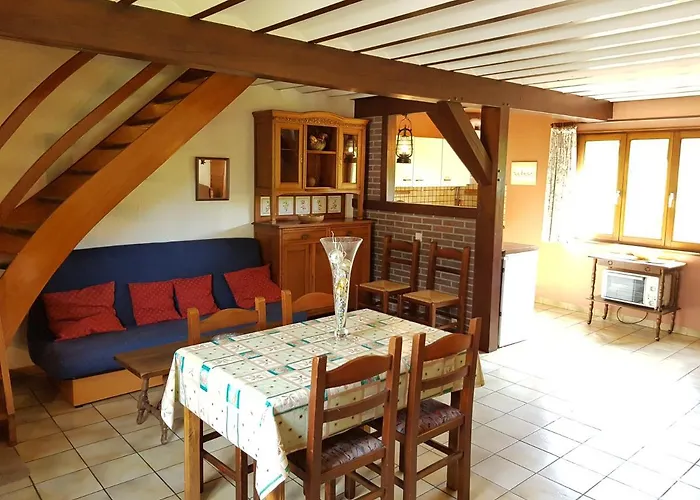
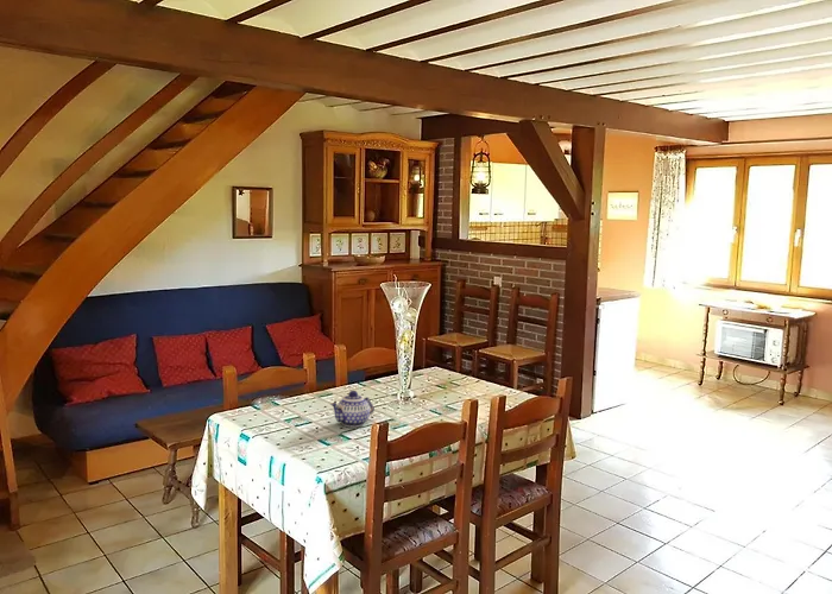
+ teapot [329,390,376,428]
